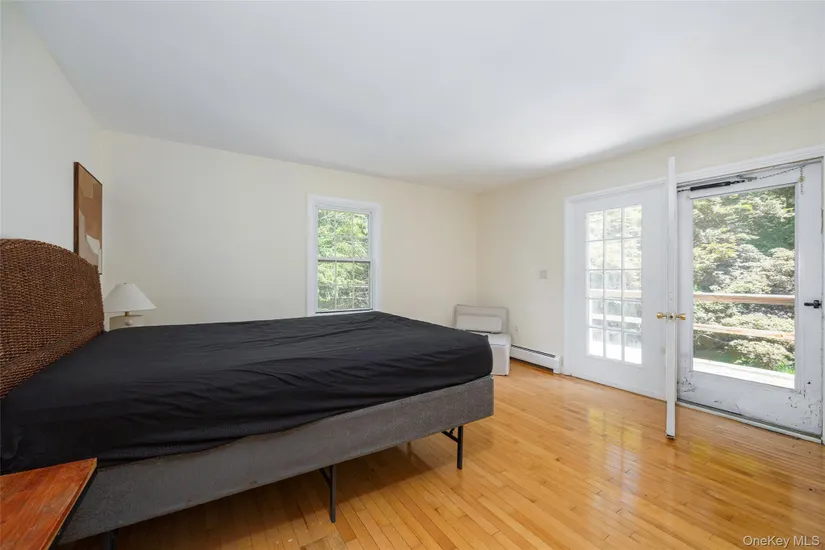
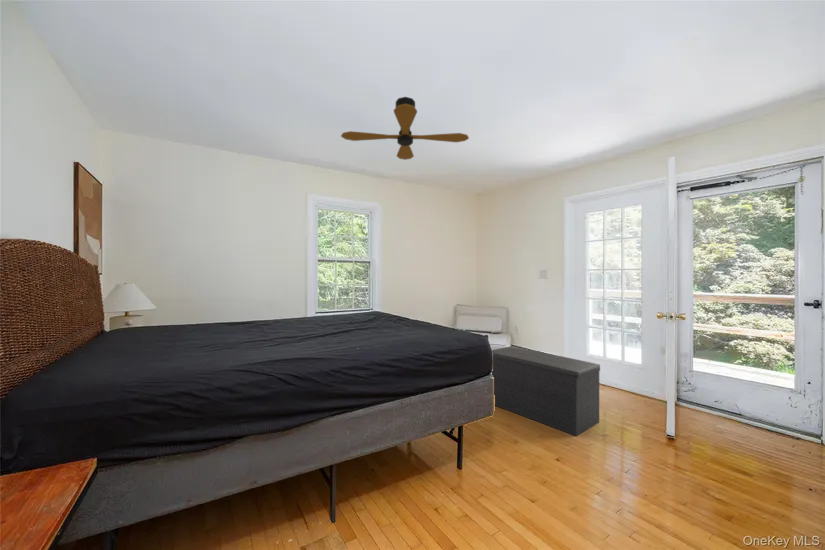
+ ceiling fan [340,96,470,161]
+ bench [491,346,601,437]
